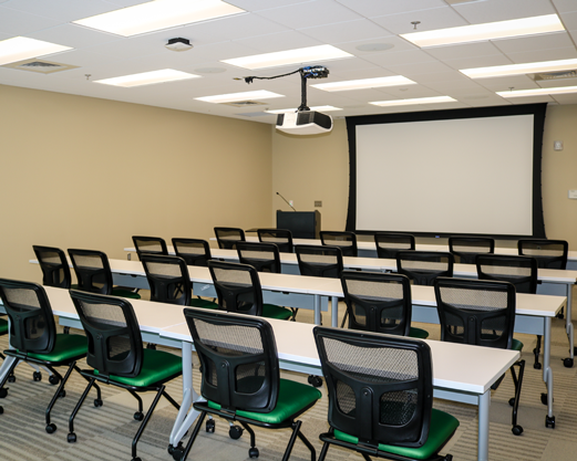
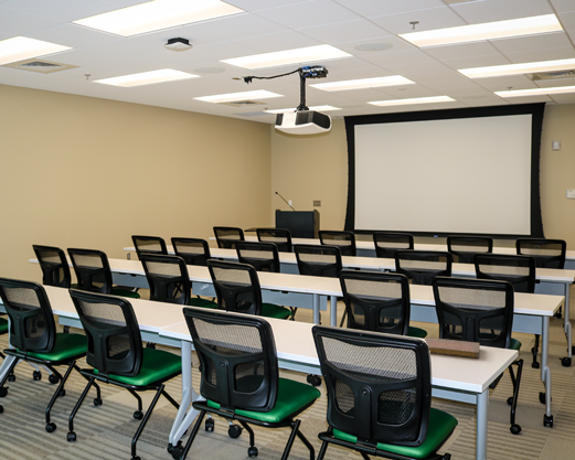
+ notebook [424,336,481,360]
